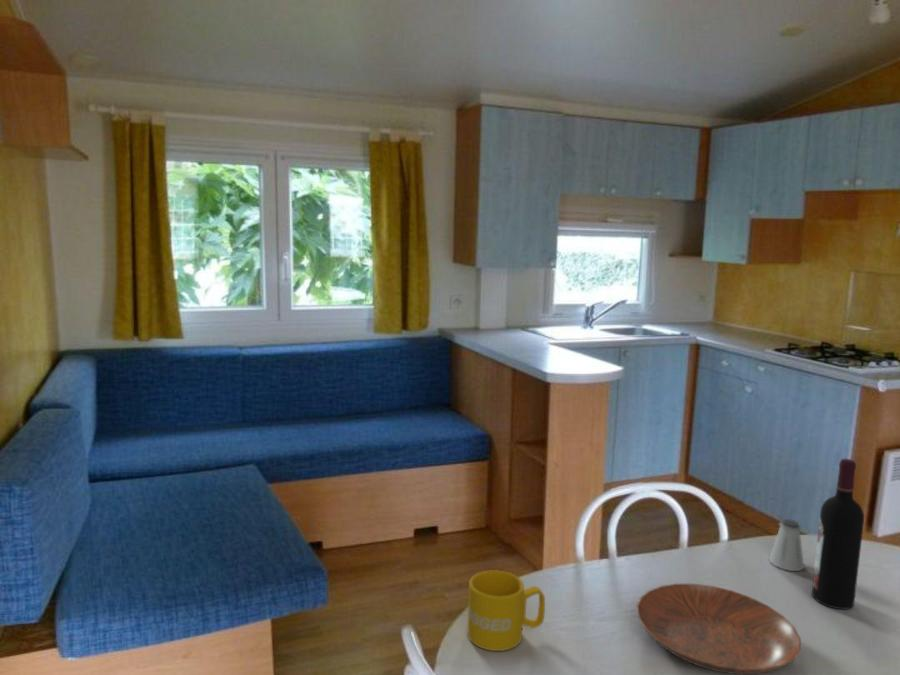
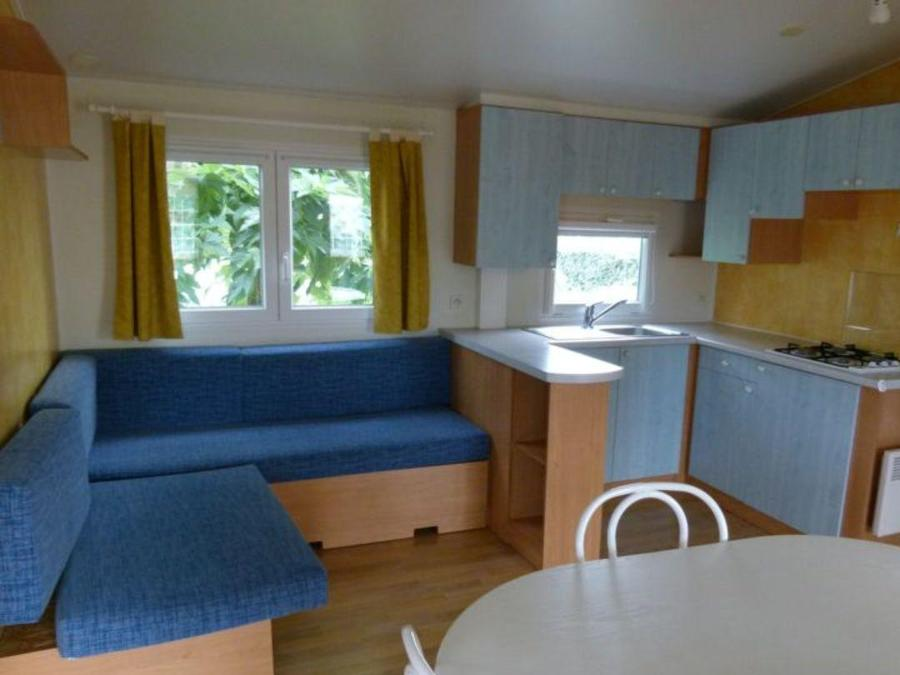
- wine bottle [811,458,865,610]
- saltshaker [768,518,805,572]
- bowl [635,583,802,675]
- mug [467,570,546,652]
